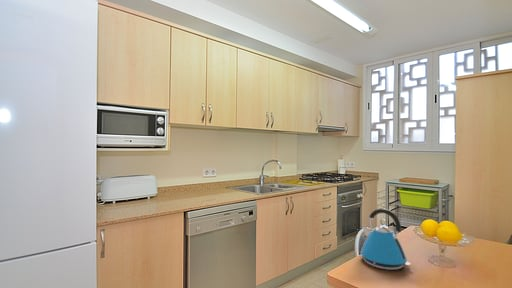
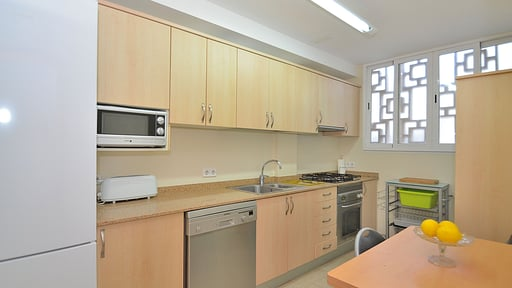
- kettle [360,208,411,271]
